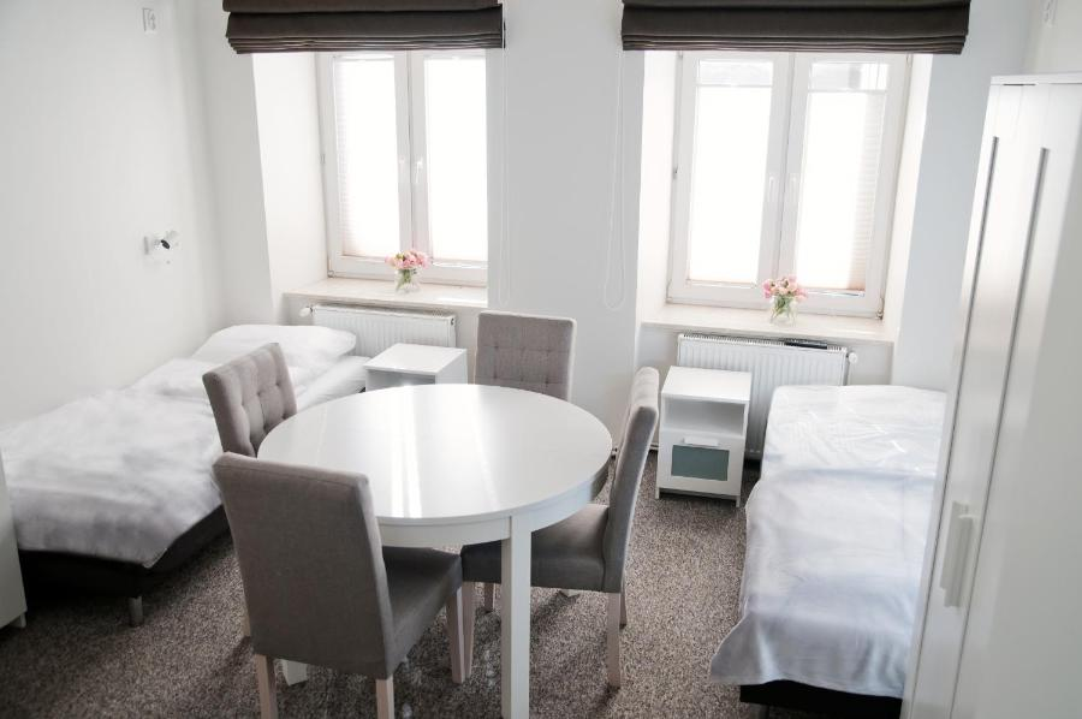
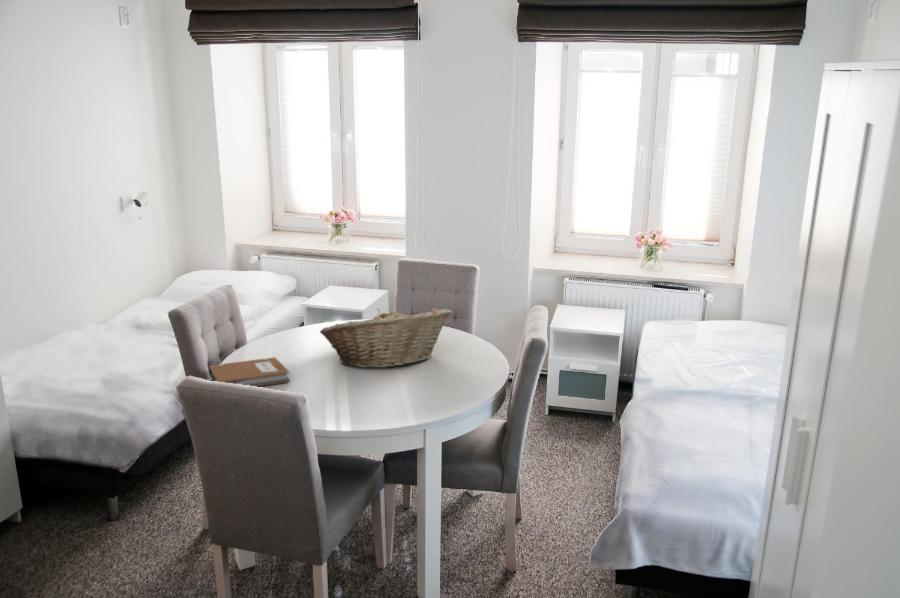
+ fruit basket [319,307,452,369]
+ notebook [207,356,291,387]
